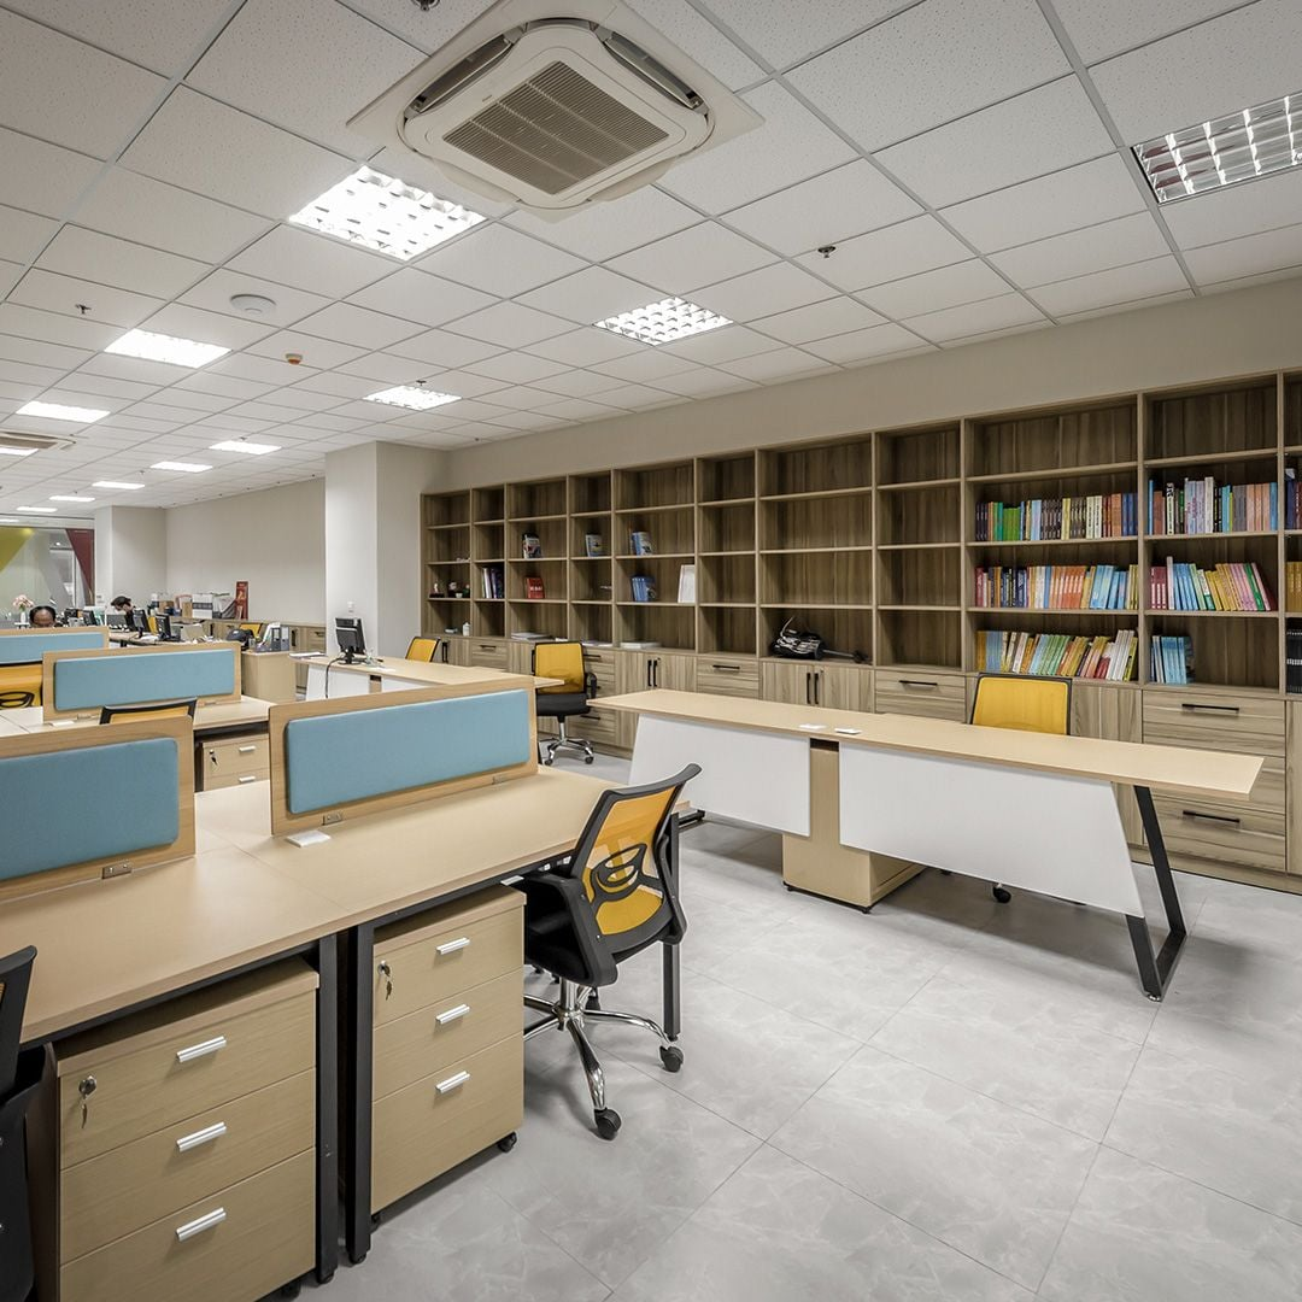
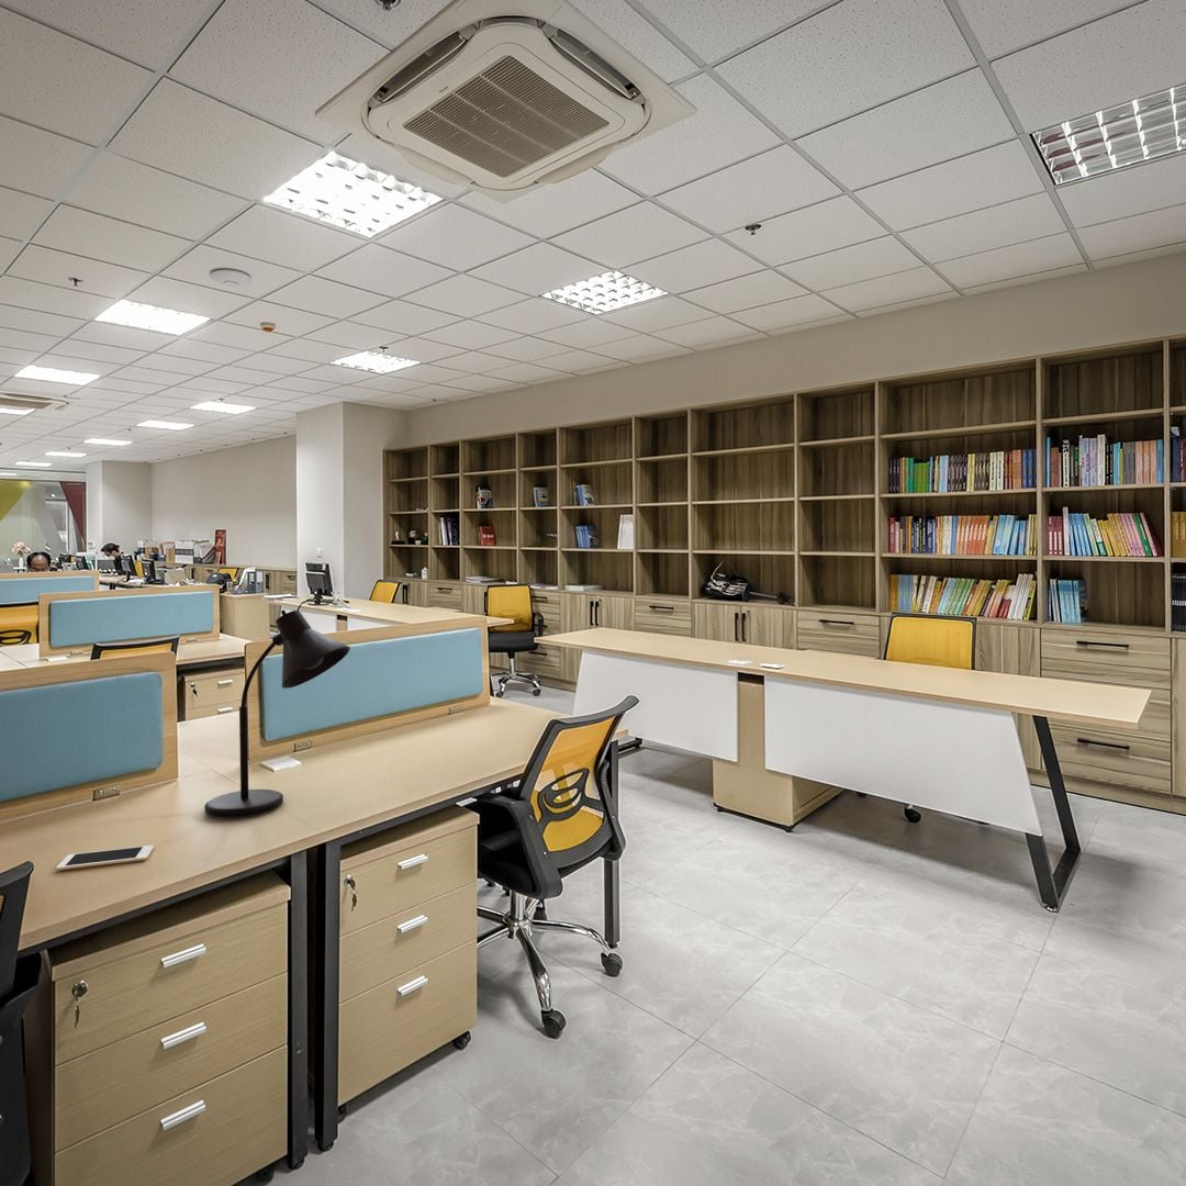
+ desk lamp [203,608,351,819]
+ cell phone [55,844,155,871]
